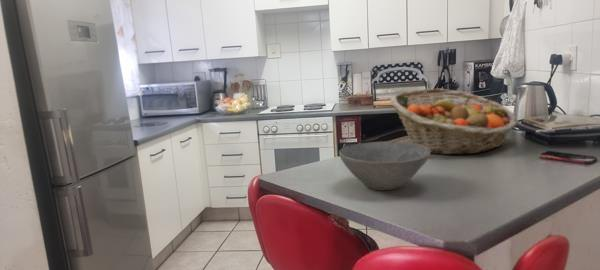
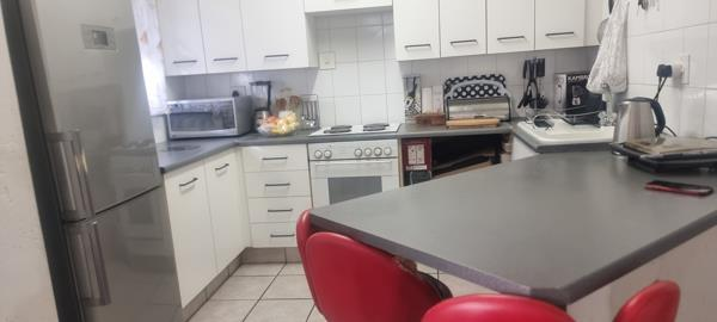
- fruit basket [390,88,518,156]
- bowl [338,141,431,191]
